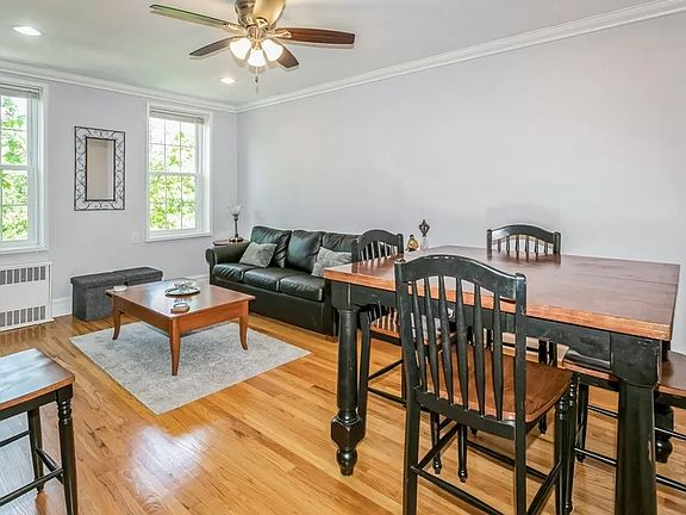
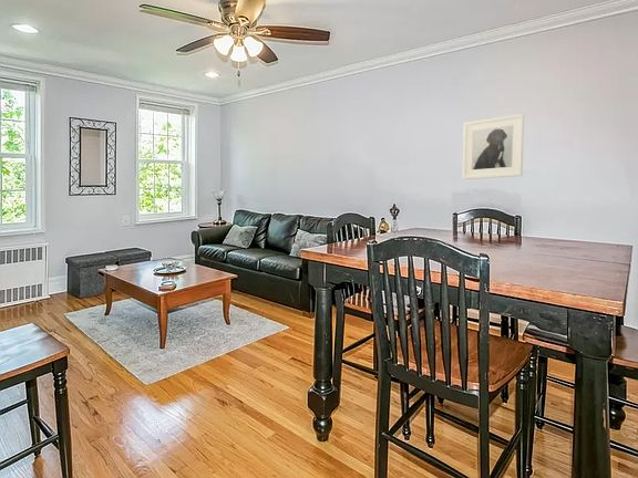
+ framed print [462,113,525,180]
